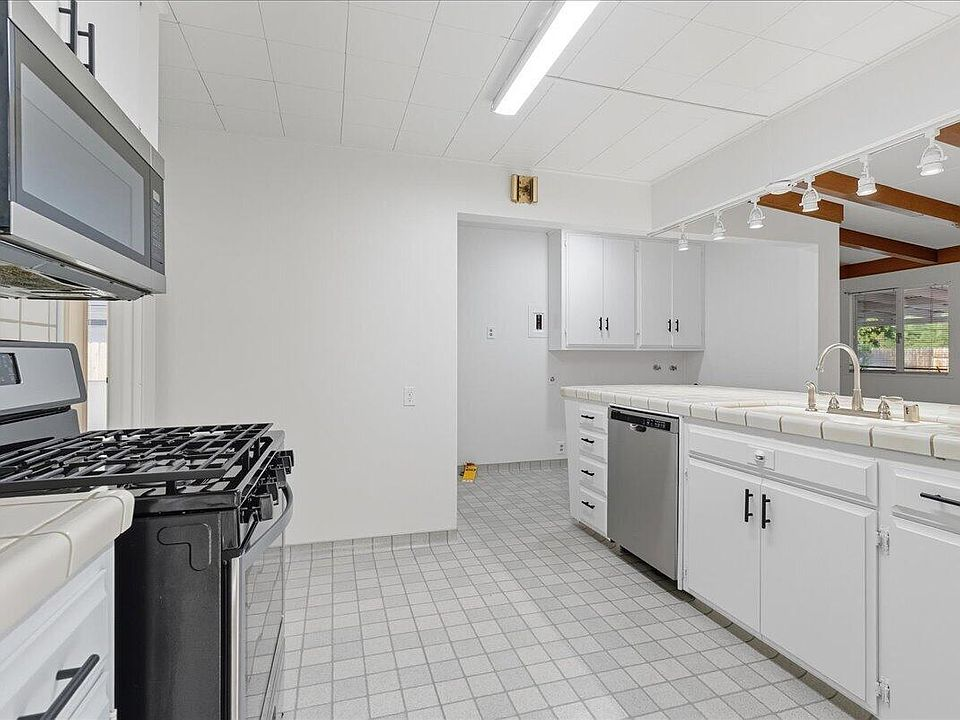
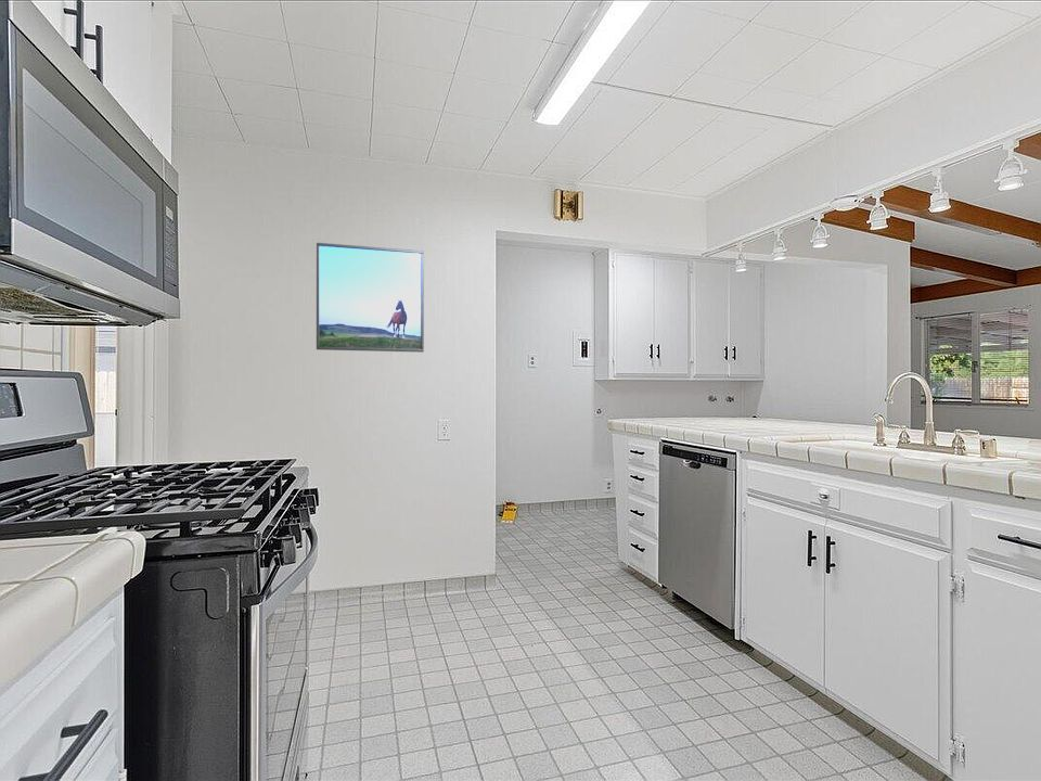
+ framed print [316,242,425,354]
